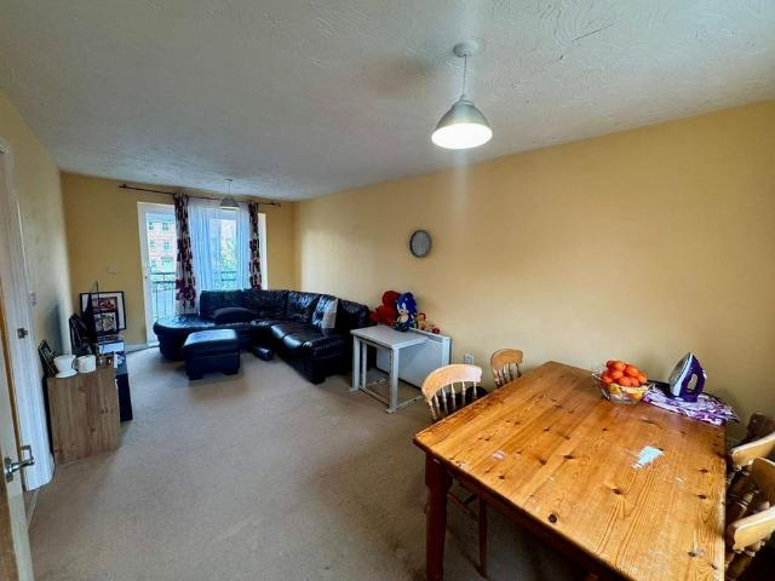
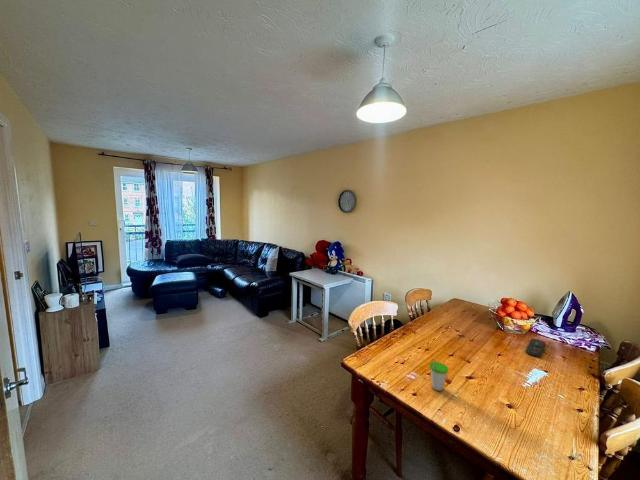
+ cup [428,358,449,392]
+ remote control [525,338,546,358]
